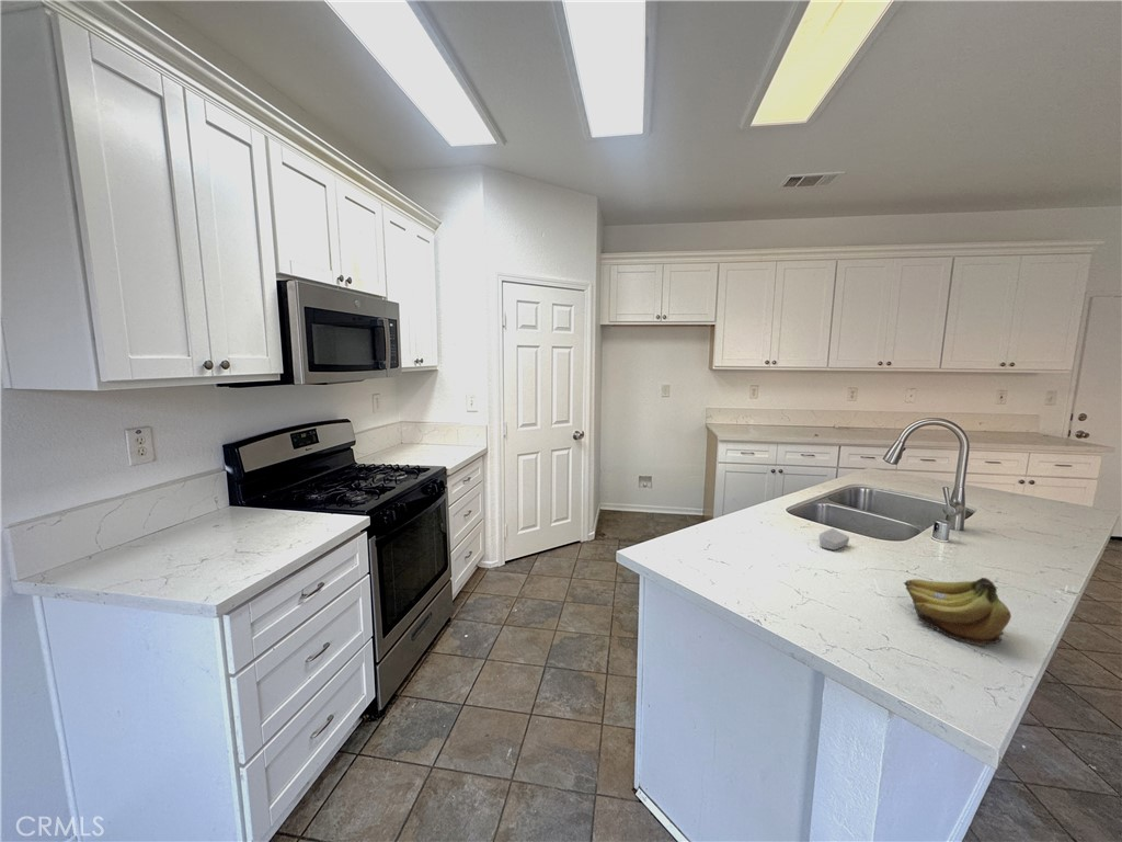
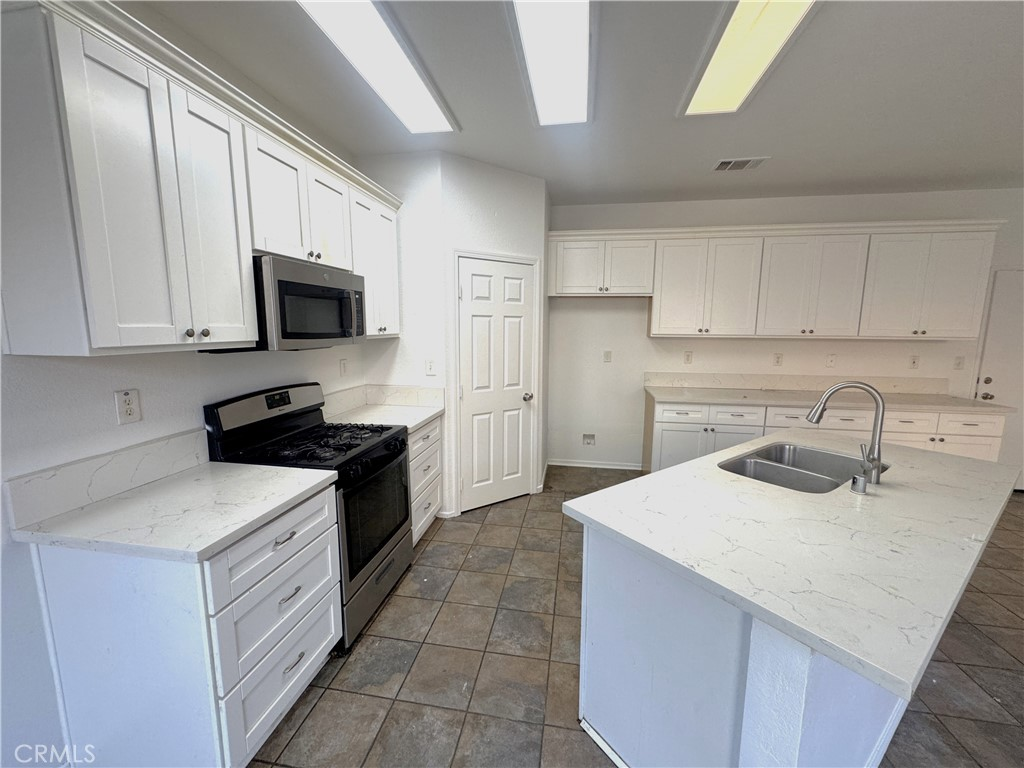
- fruit [902,577,1012,647]
- soap bar [818,527,850,550]
